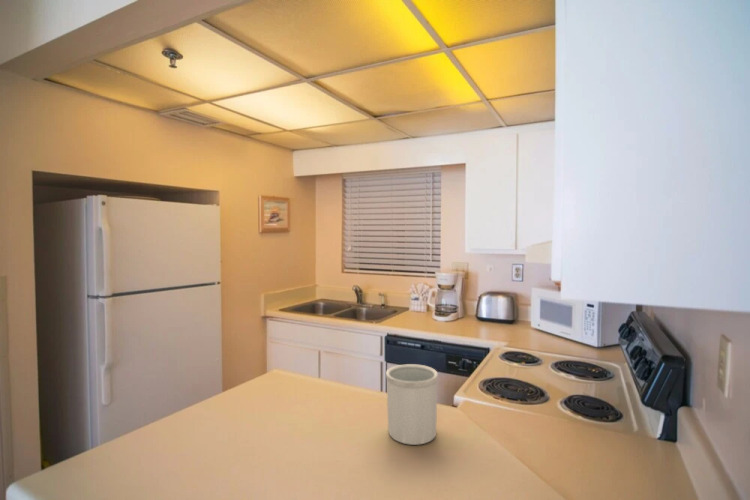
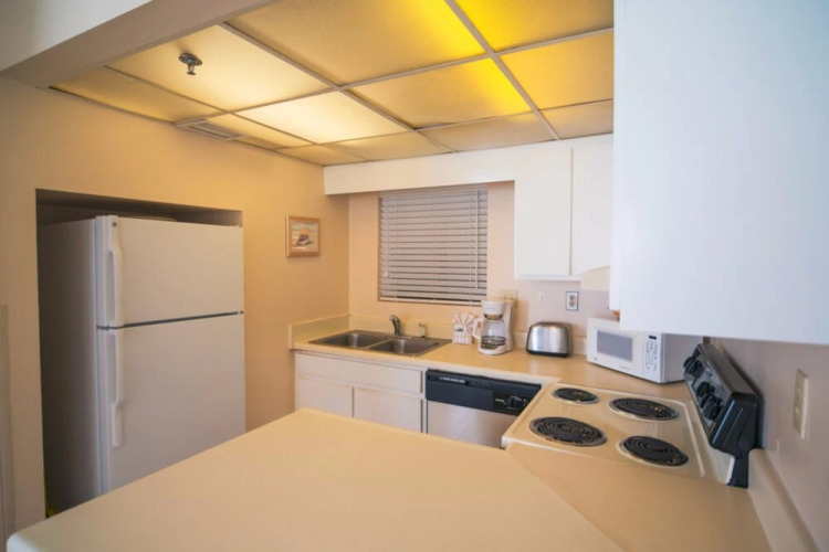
- utensil holder [385,363,439,446]
